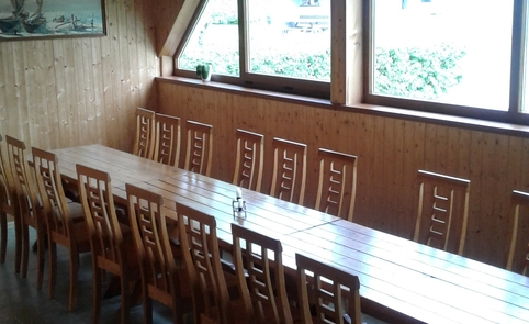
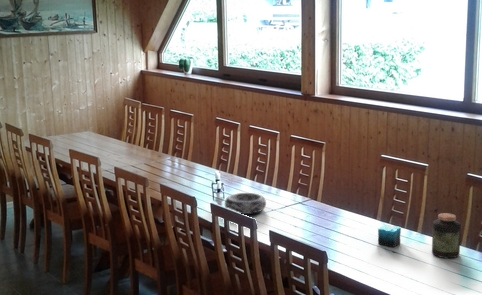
+ jar [431,212,462,259]
+ candle [377,224,402,248]
+ decorative bowl [224,192,267,215]
